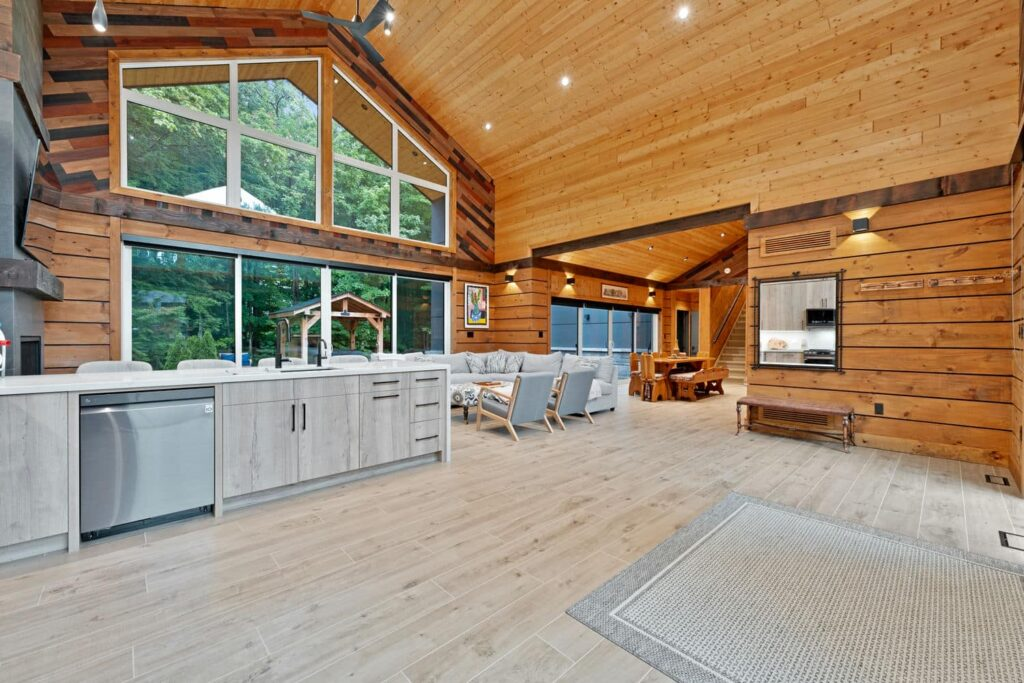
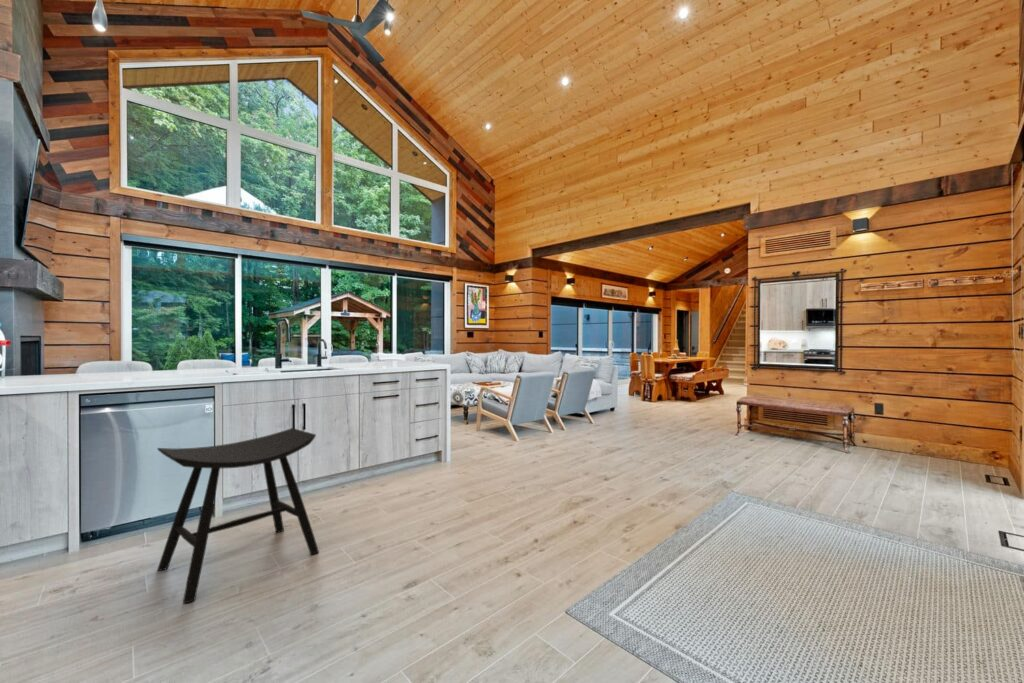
+ stool [156,427,320,604]
